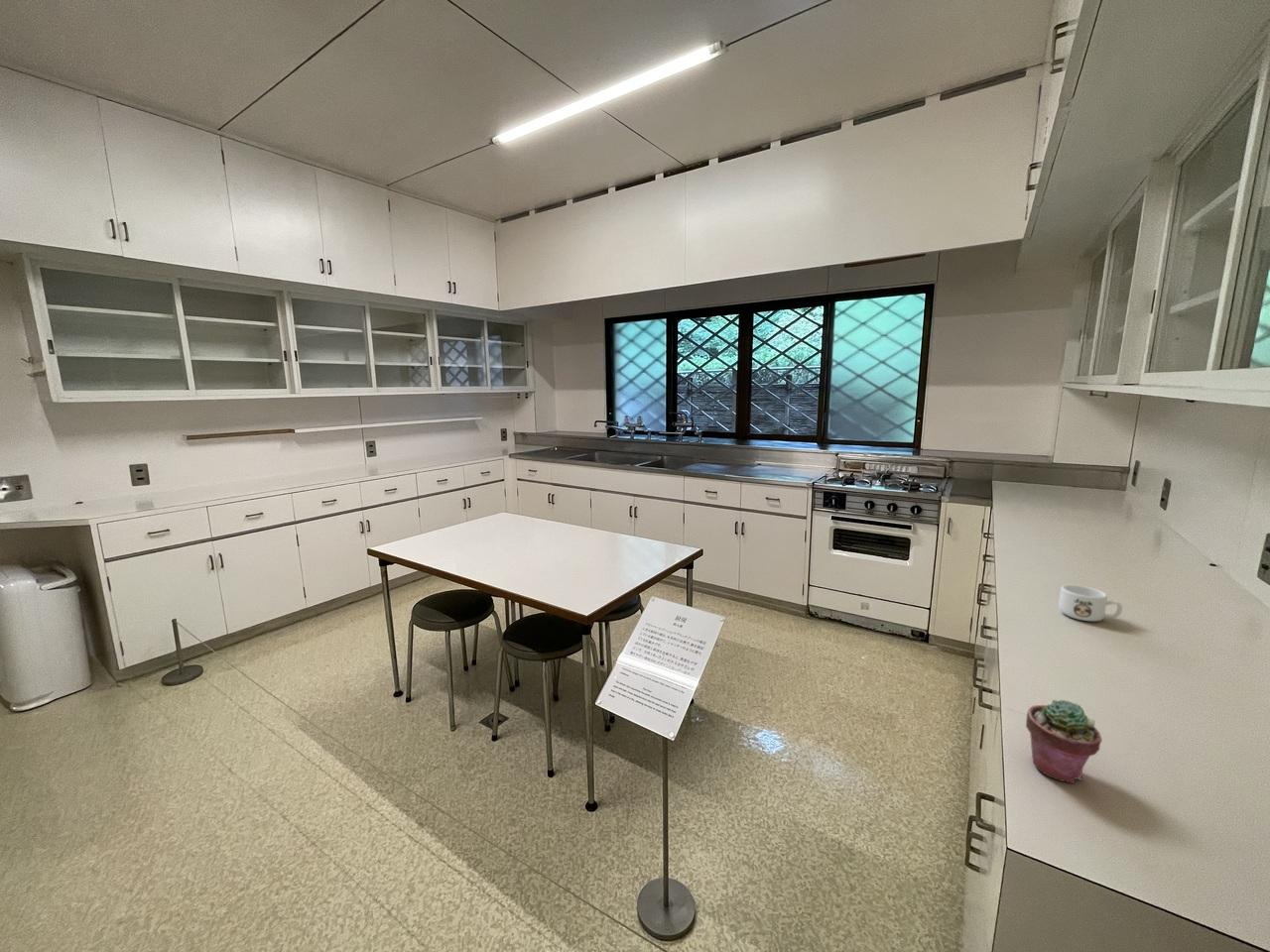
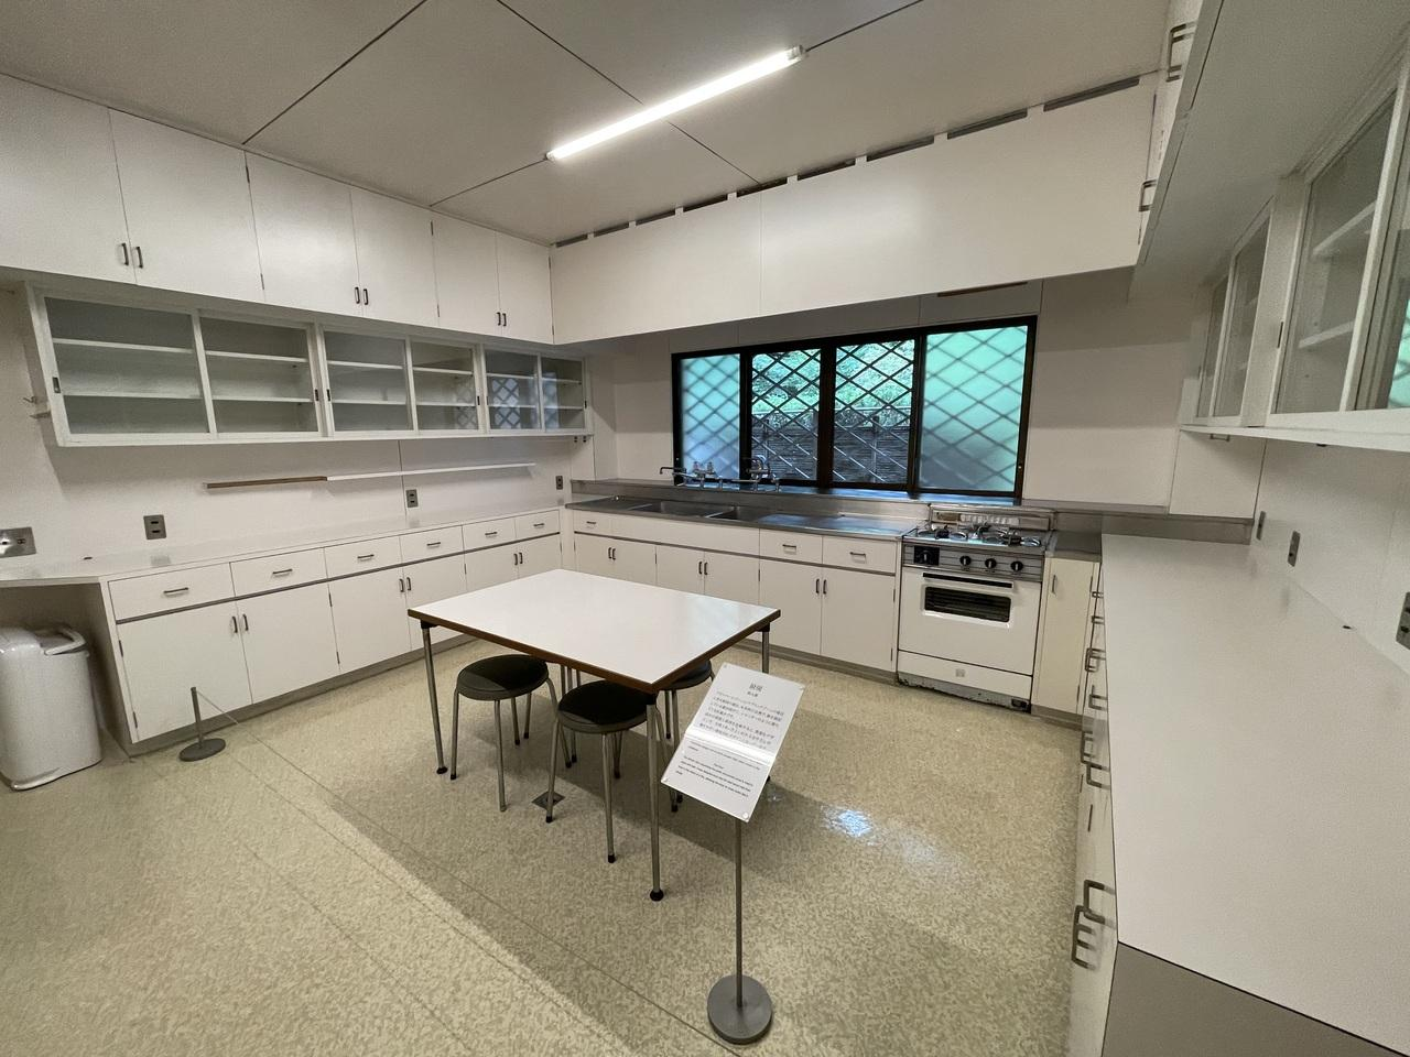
- potted succulent [1025,699,1103,784]
- mug [1058,584,1123,622]
